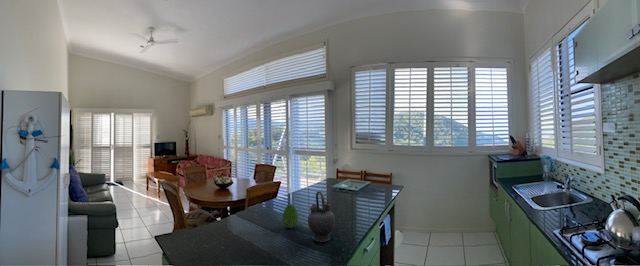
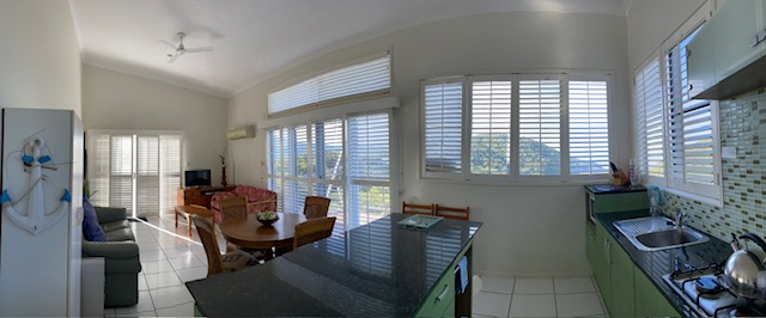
- fruit [281,203,299,229]
- teapot [307,190,336,243]
